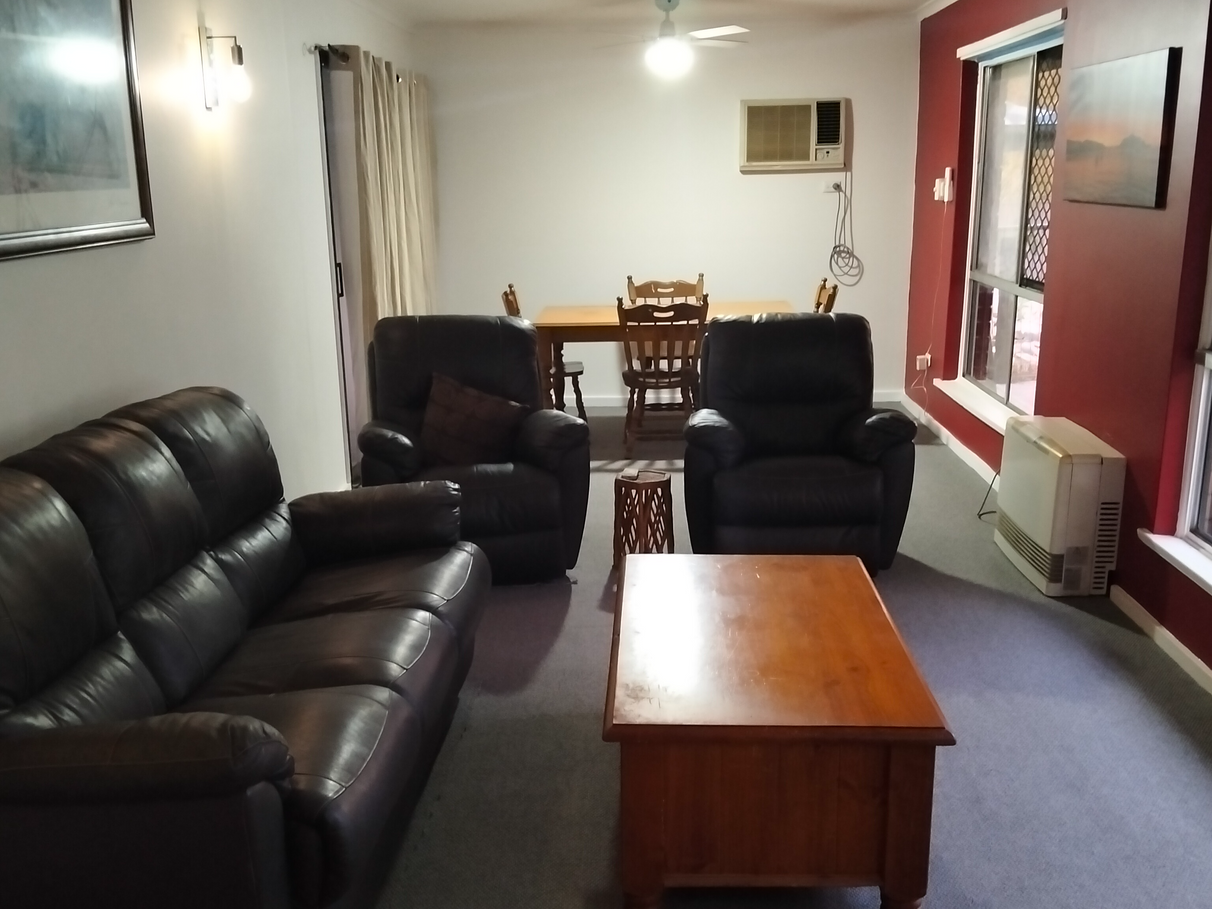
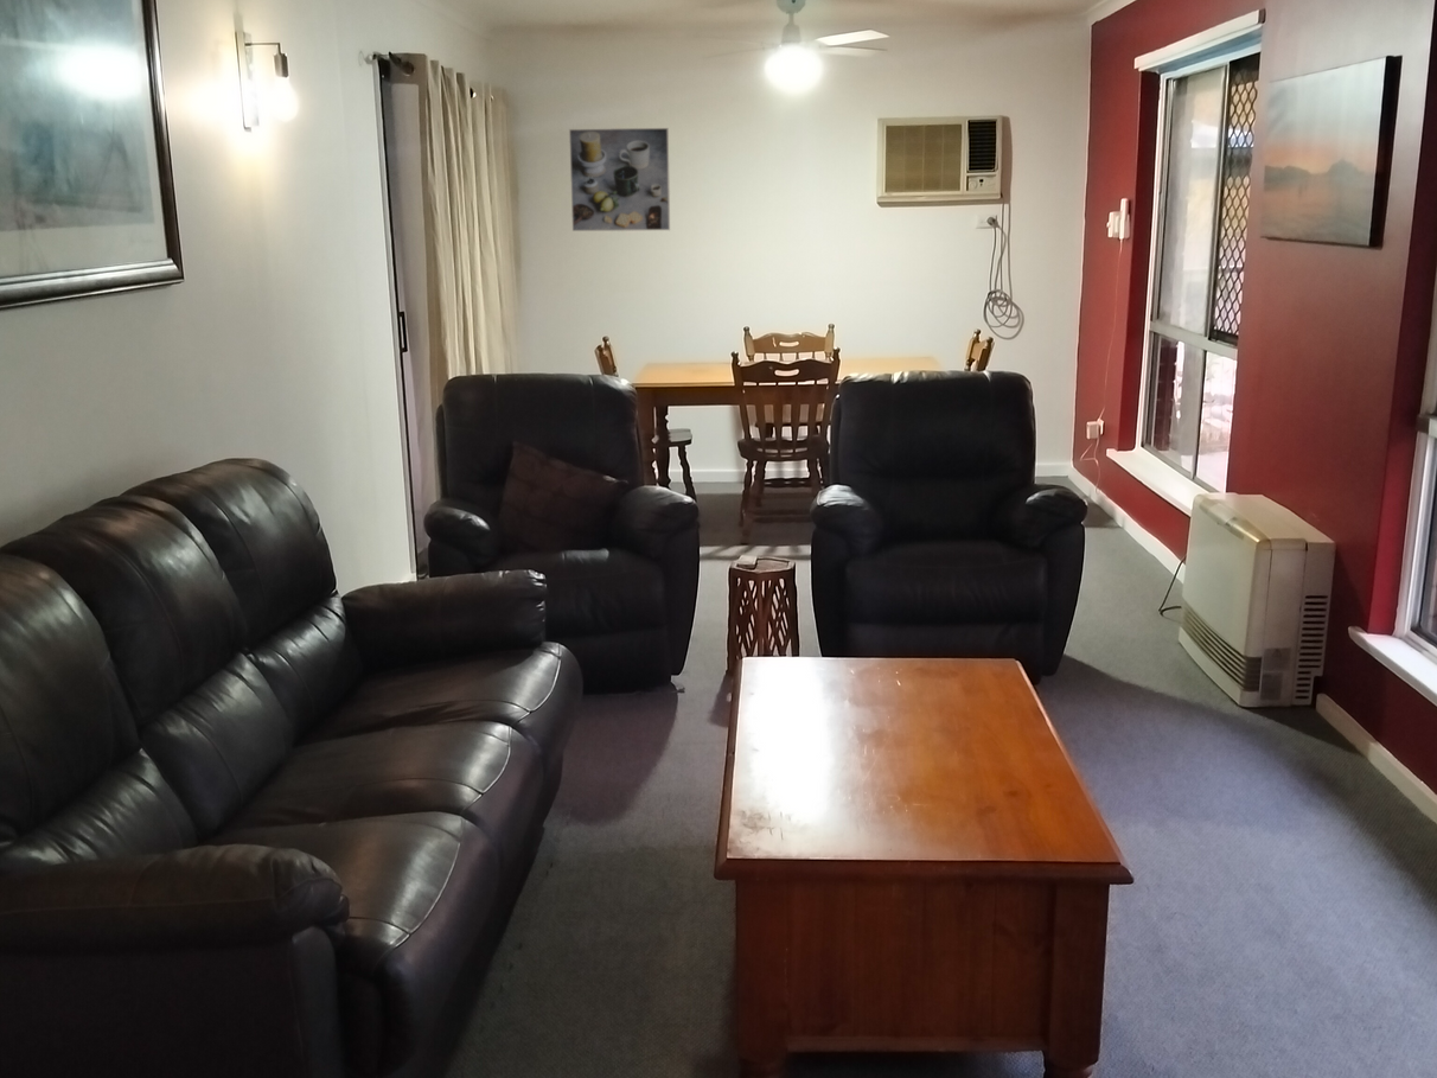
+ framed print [568,127,671,232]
